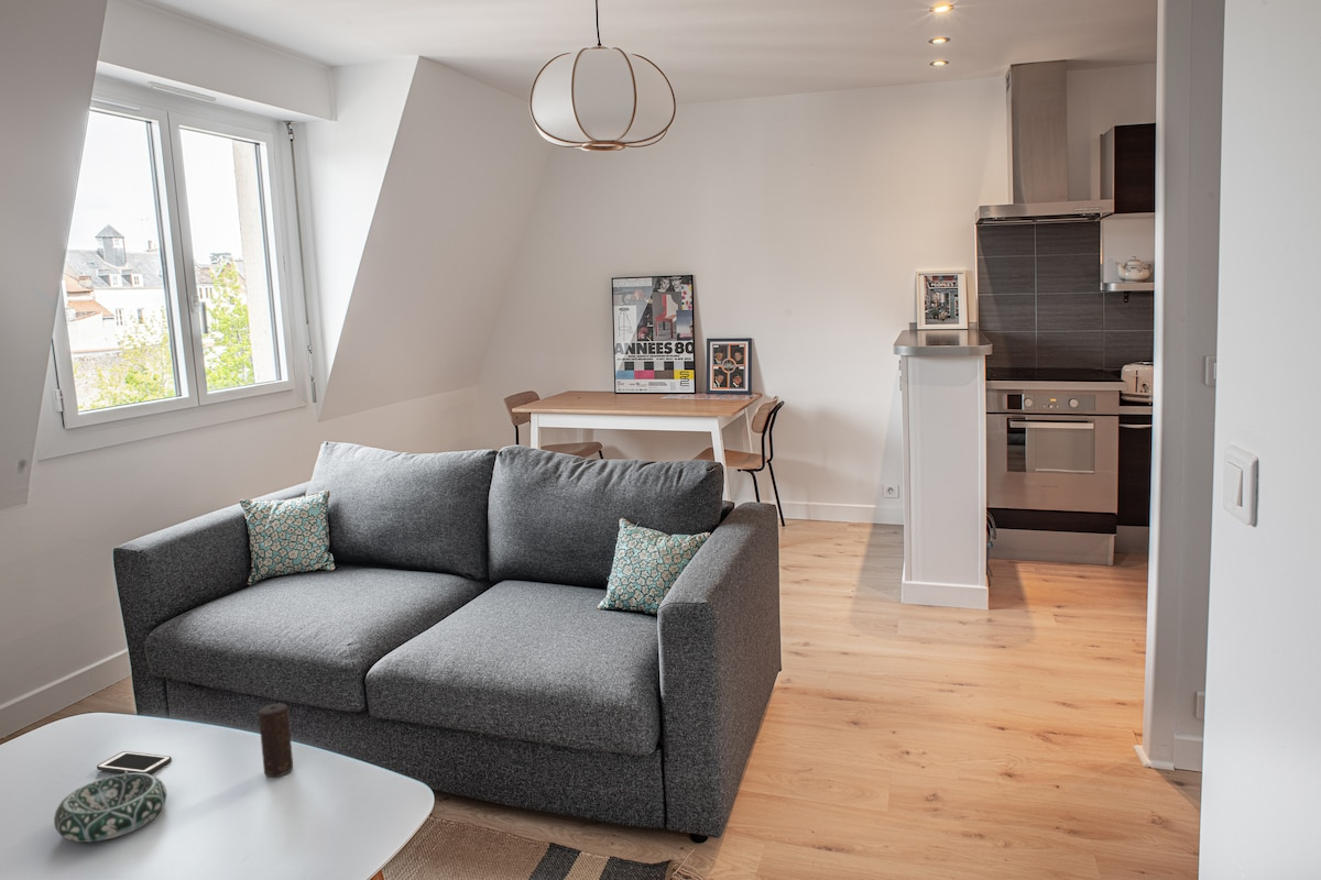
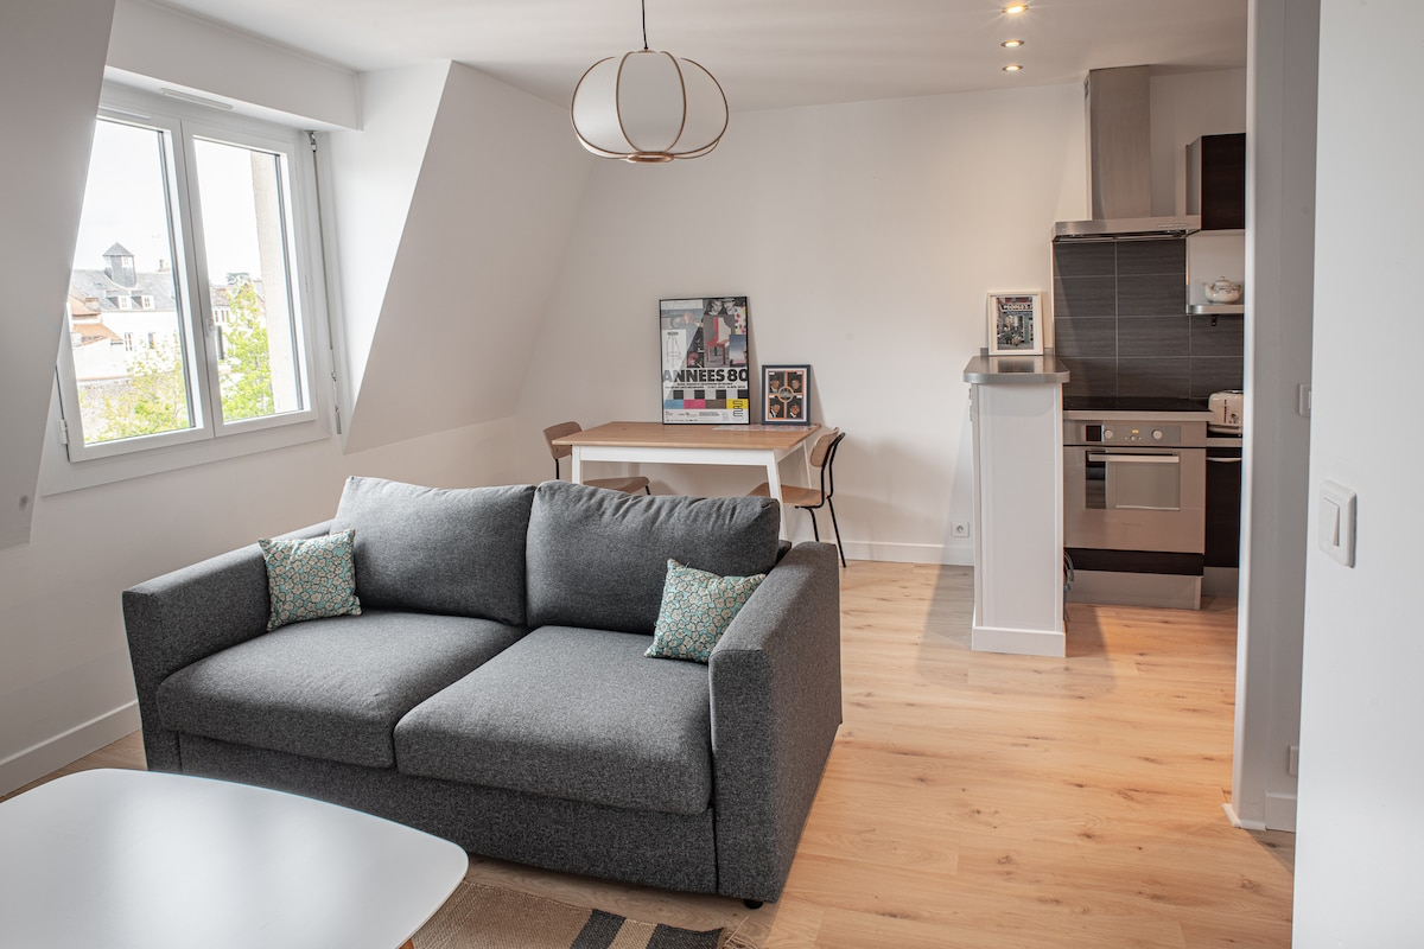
- candle [258,702,294,778]
- decorative bowl [53,773,167,843]
- cell phone [96,750,173,774]
